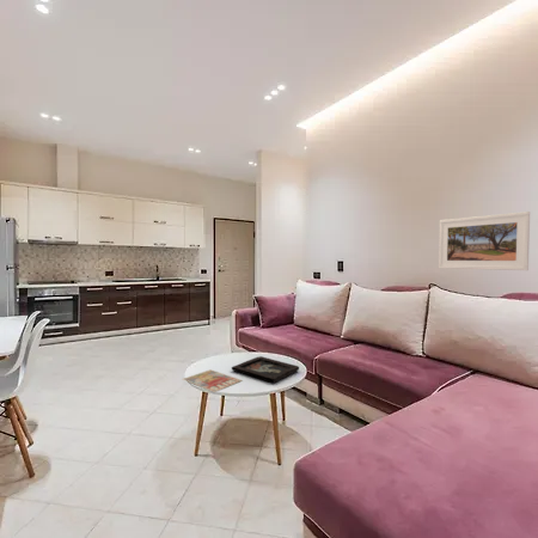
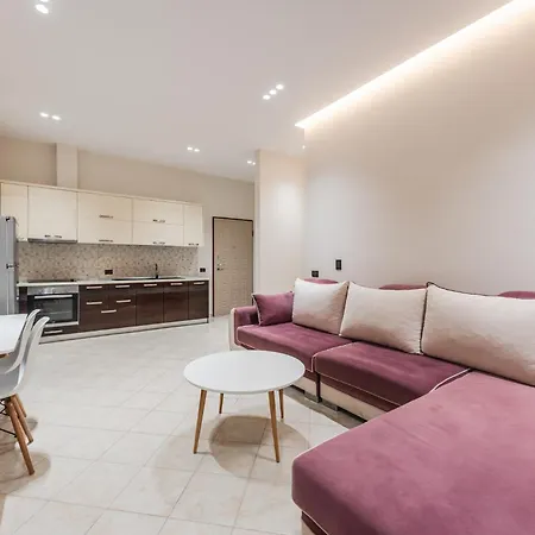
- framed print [438,210,531,271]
- magazine [182,368,243,393]
- decorative tray [231,355,300,384]
